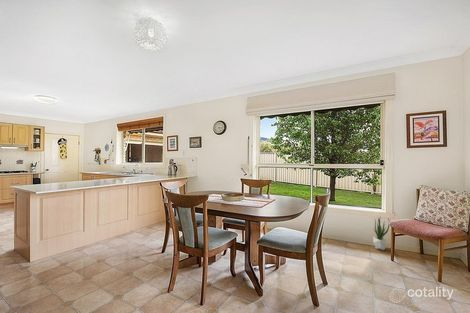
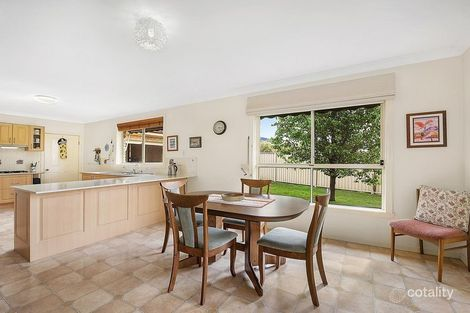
- potted plant [372,217,391,251]
